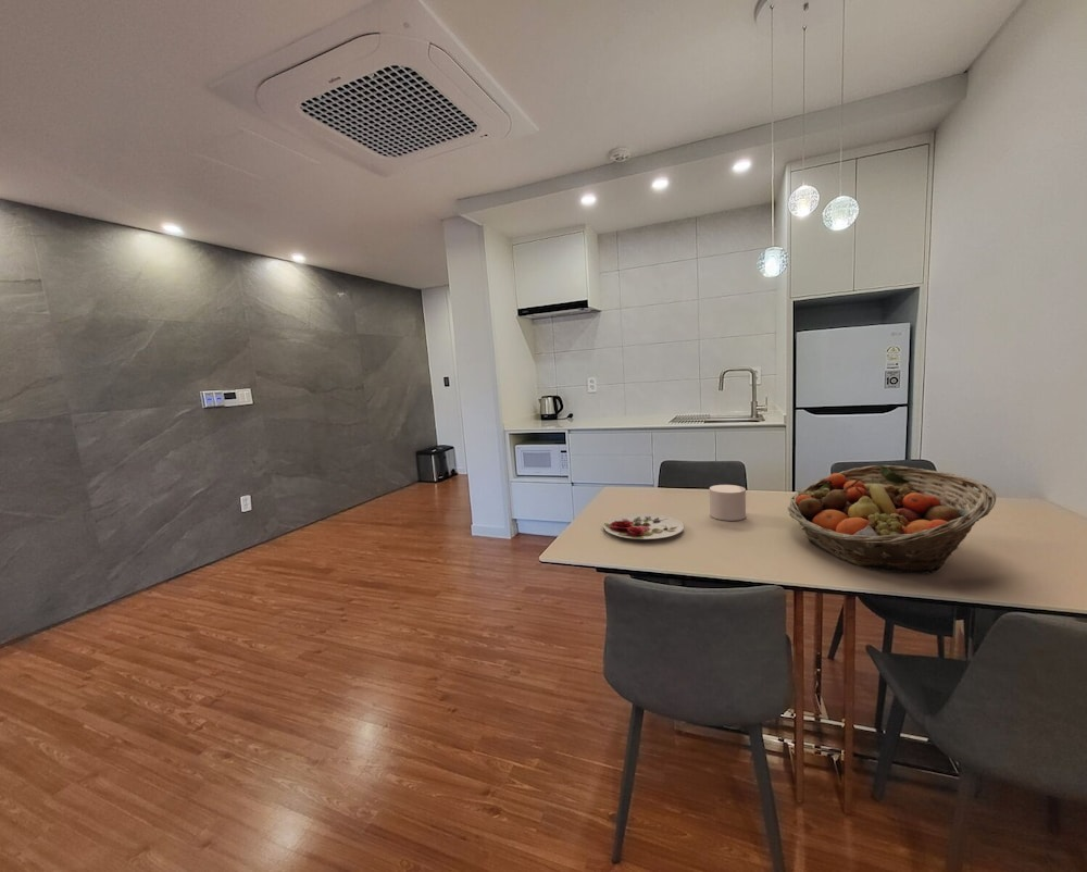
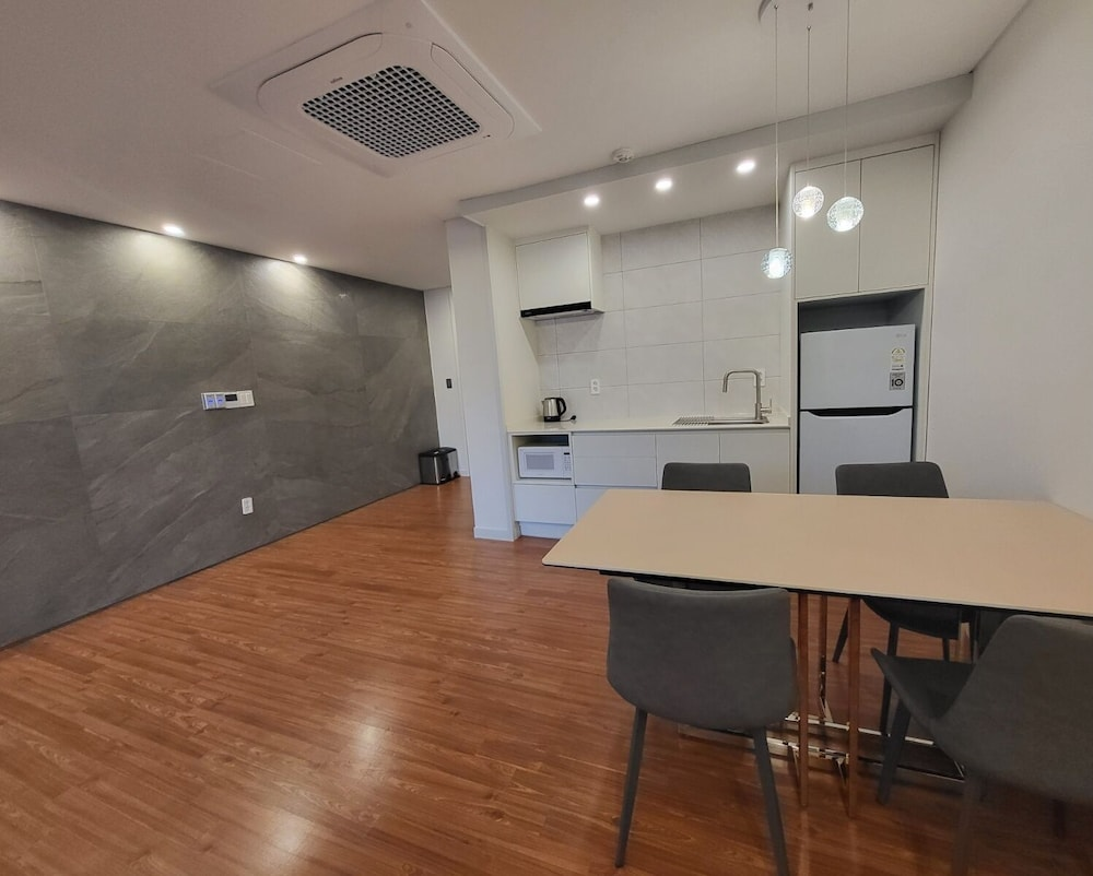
- fruit basket [787,464,997,575]
- mug [709,484,747,522]
- plate [602,512,685,540]
